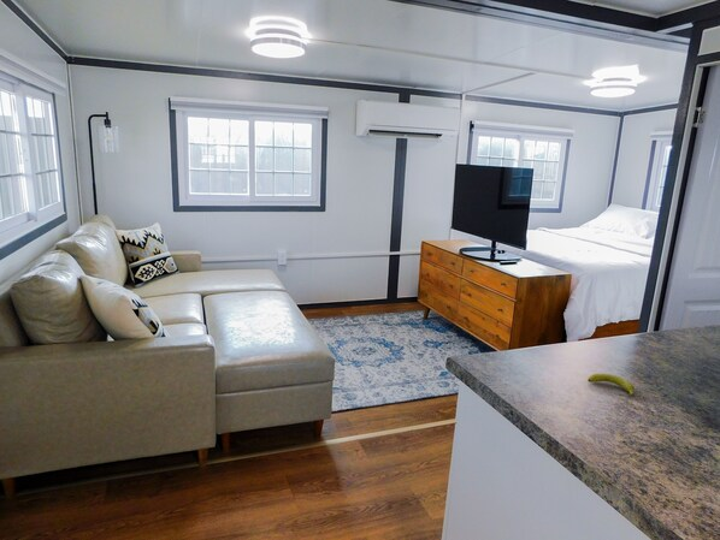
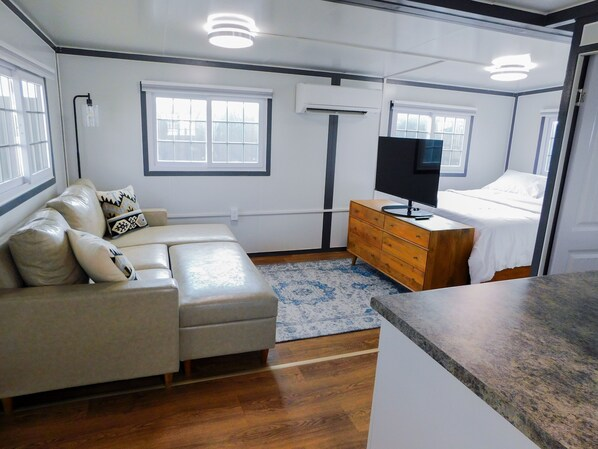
- banana [586,372,636,397]
